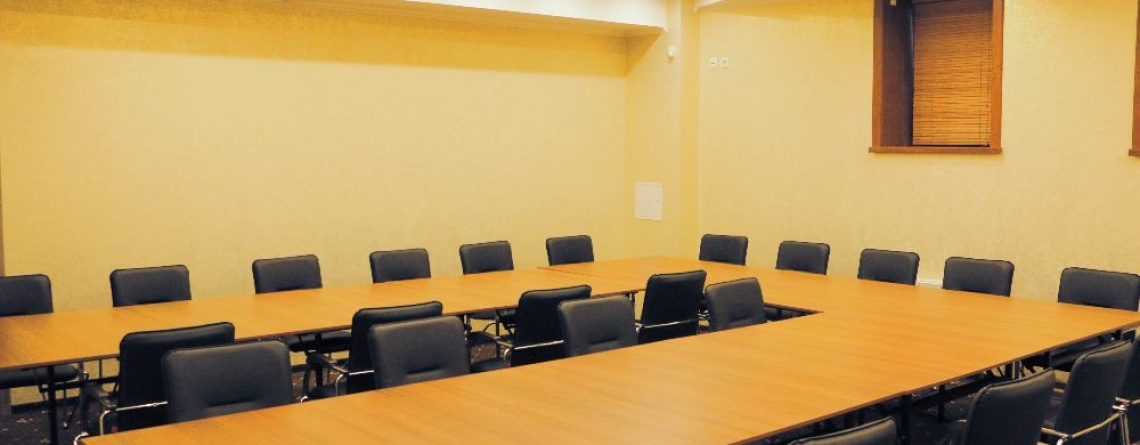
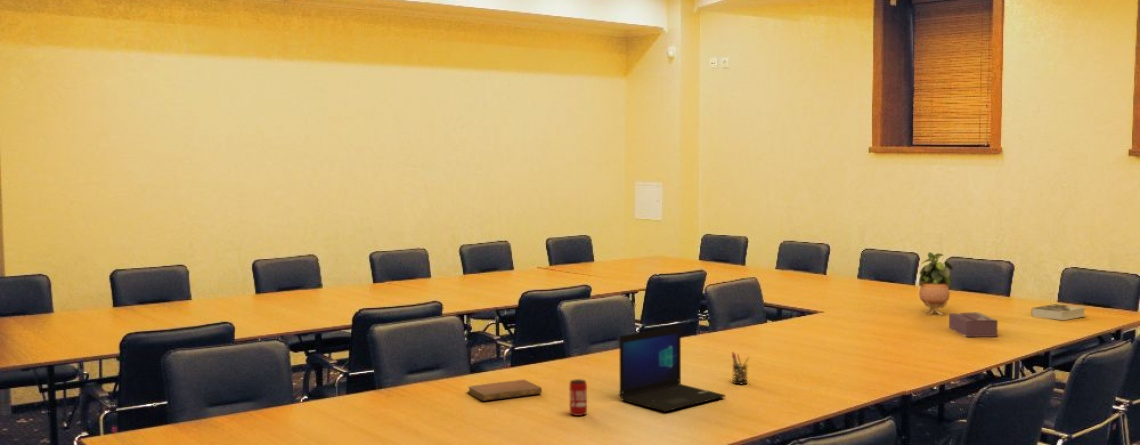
+ book [1030,303,1086,321]
+ tissue box [948,311,999,338]
+ pen holder [731,351,751,385]
+ potted plant [918,251,954,317]
+ beverage can [568,378,588,417]
+ laptop [618,325,726,413]
+ notebook [467,379,543,402]
